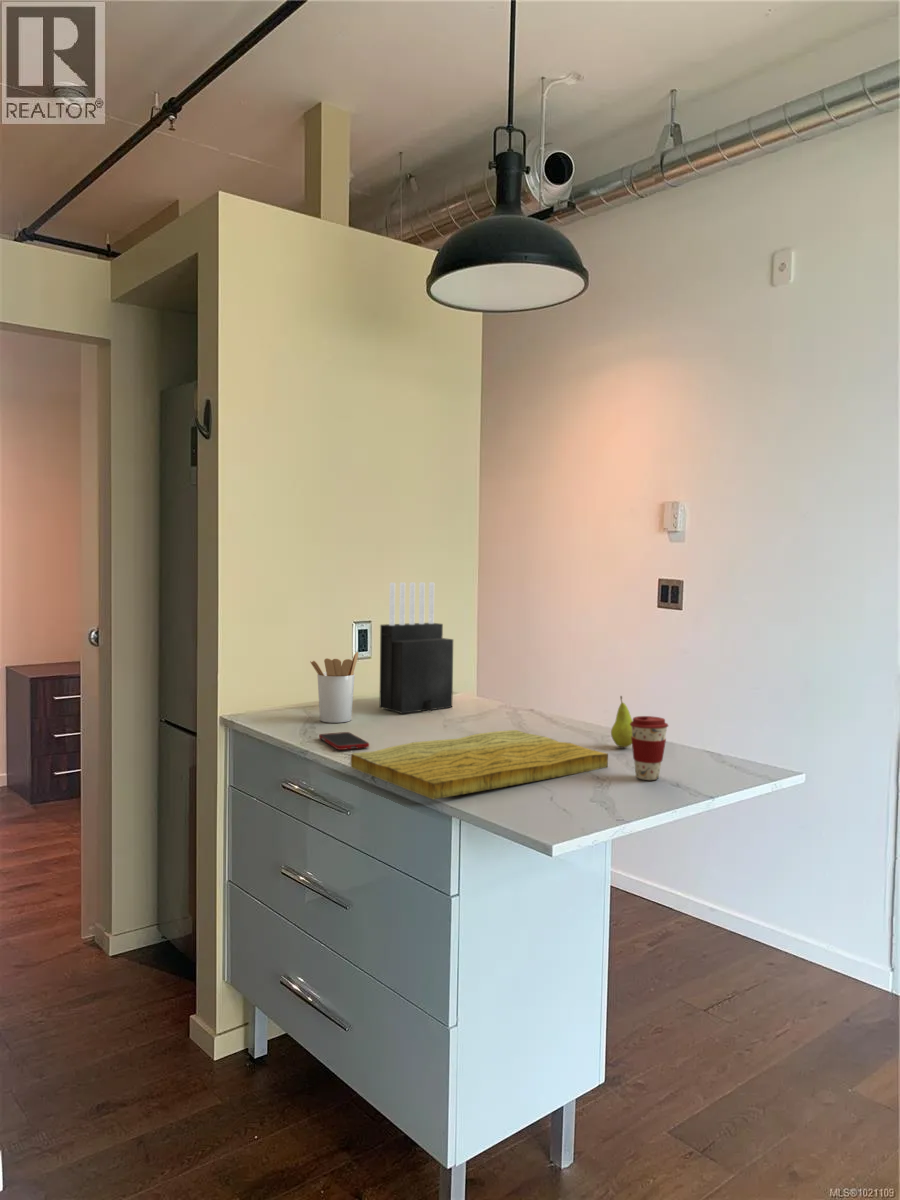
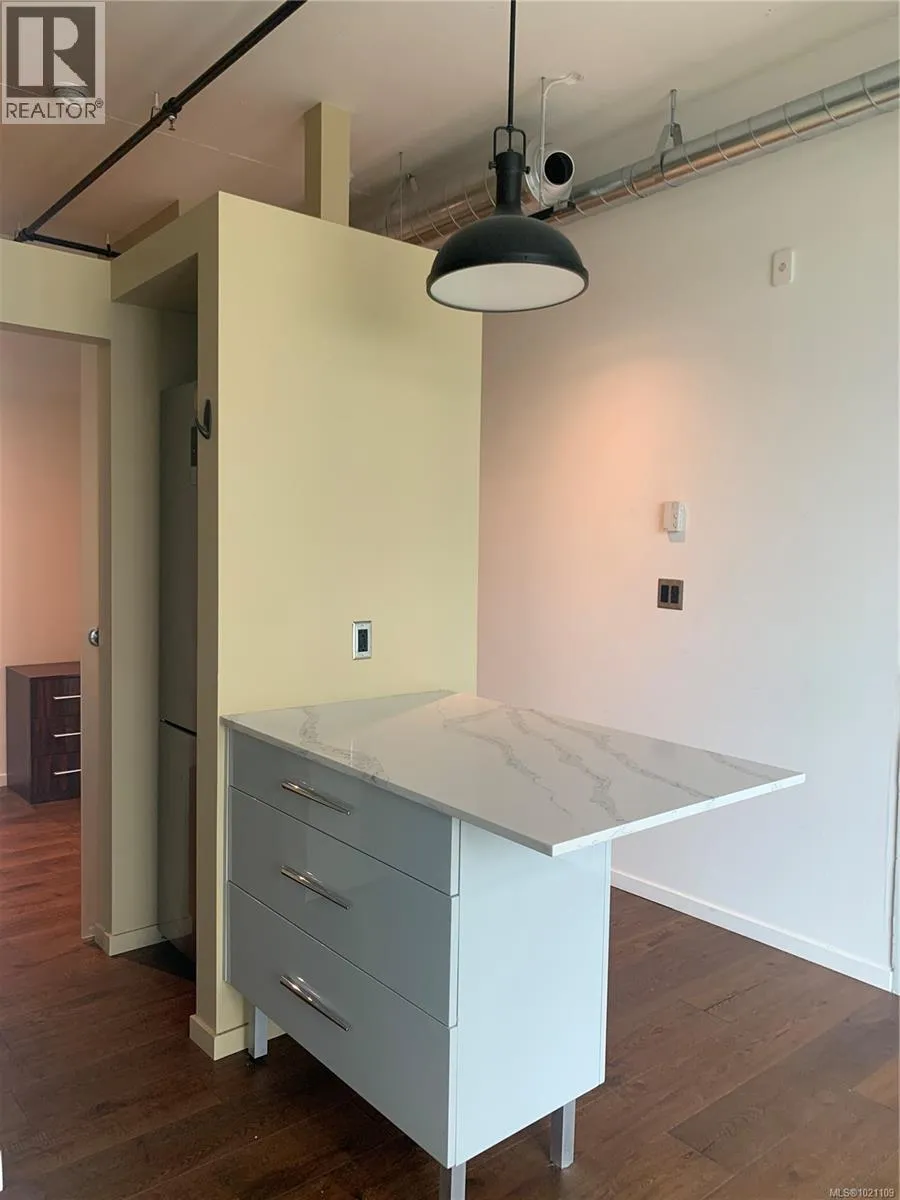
- cutting board [350,729,609,801]
- utensil holder [309,651,359,724]
- knife block [378,581,454,715]
- cell phone [318,731,370,751]
- fruit [610,695,633,748]
- coffee cup [630,715,669,781]
